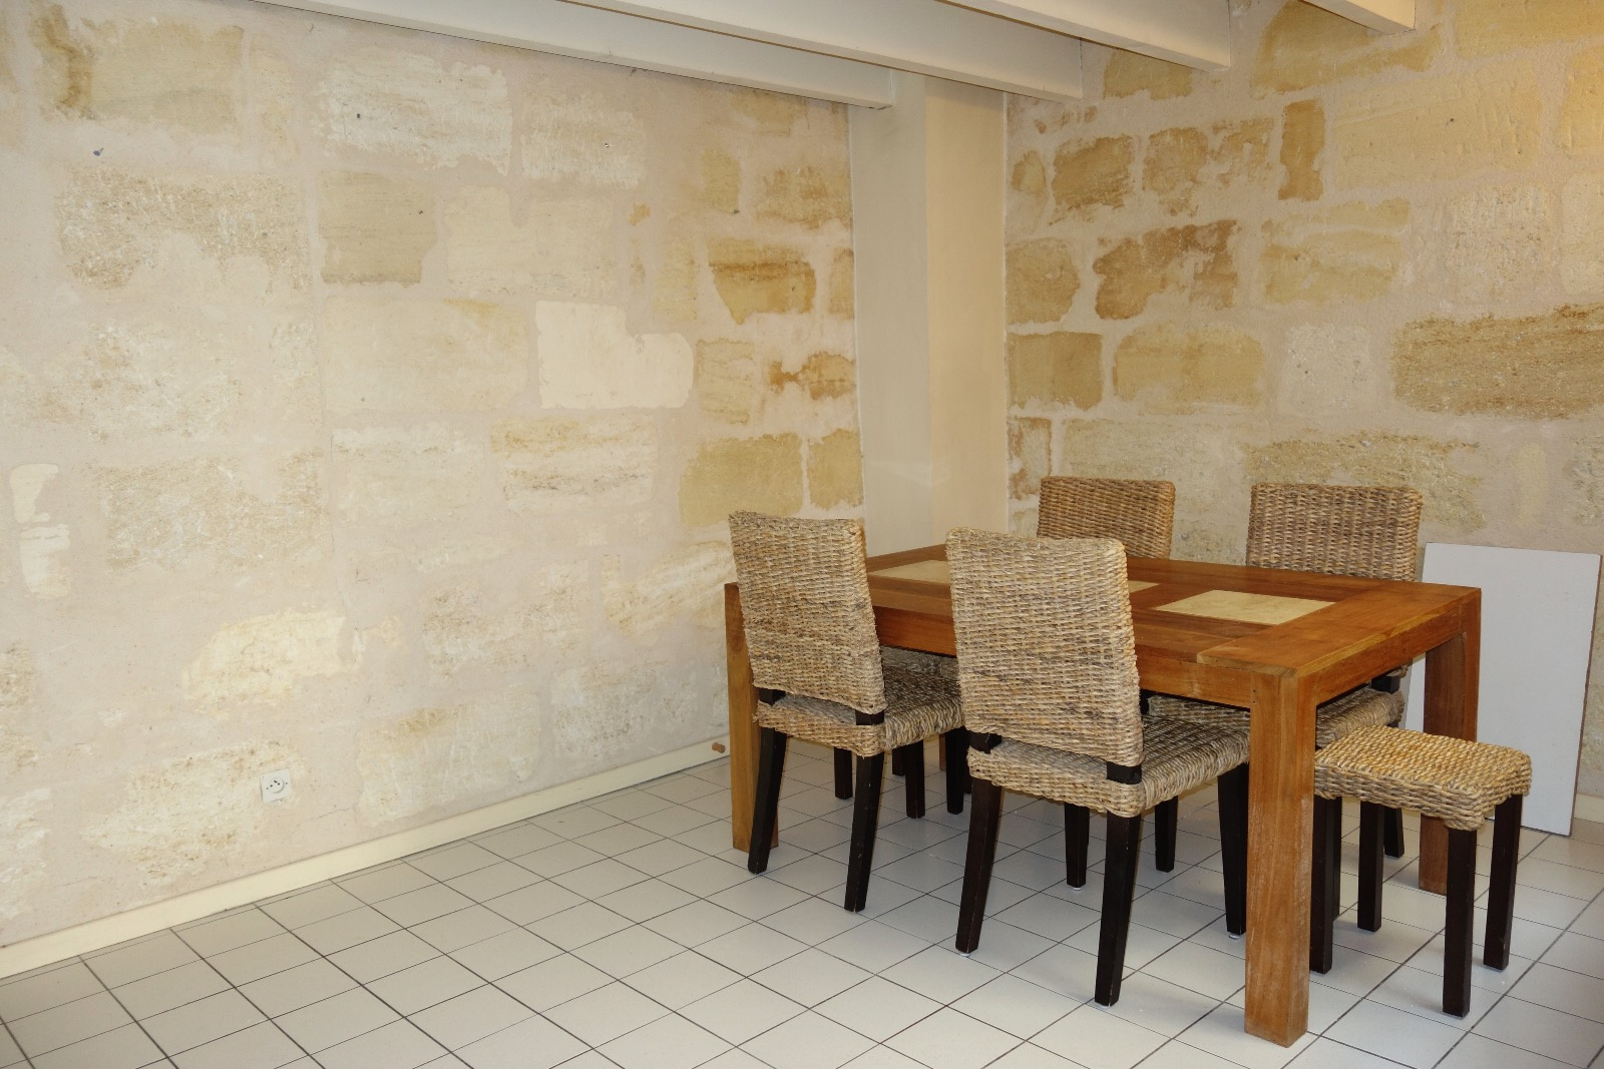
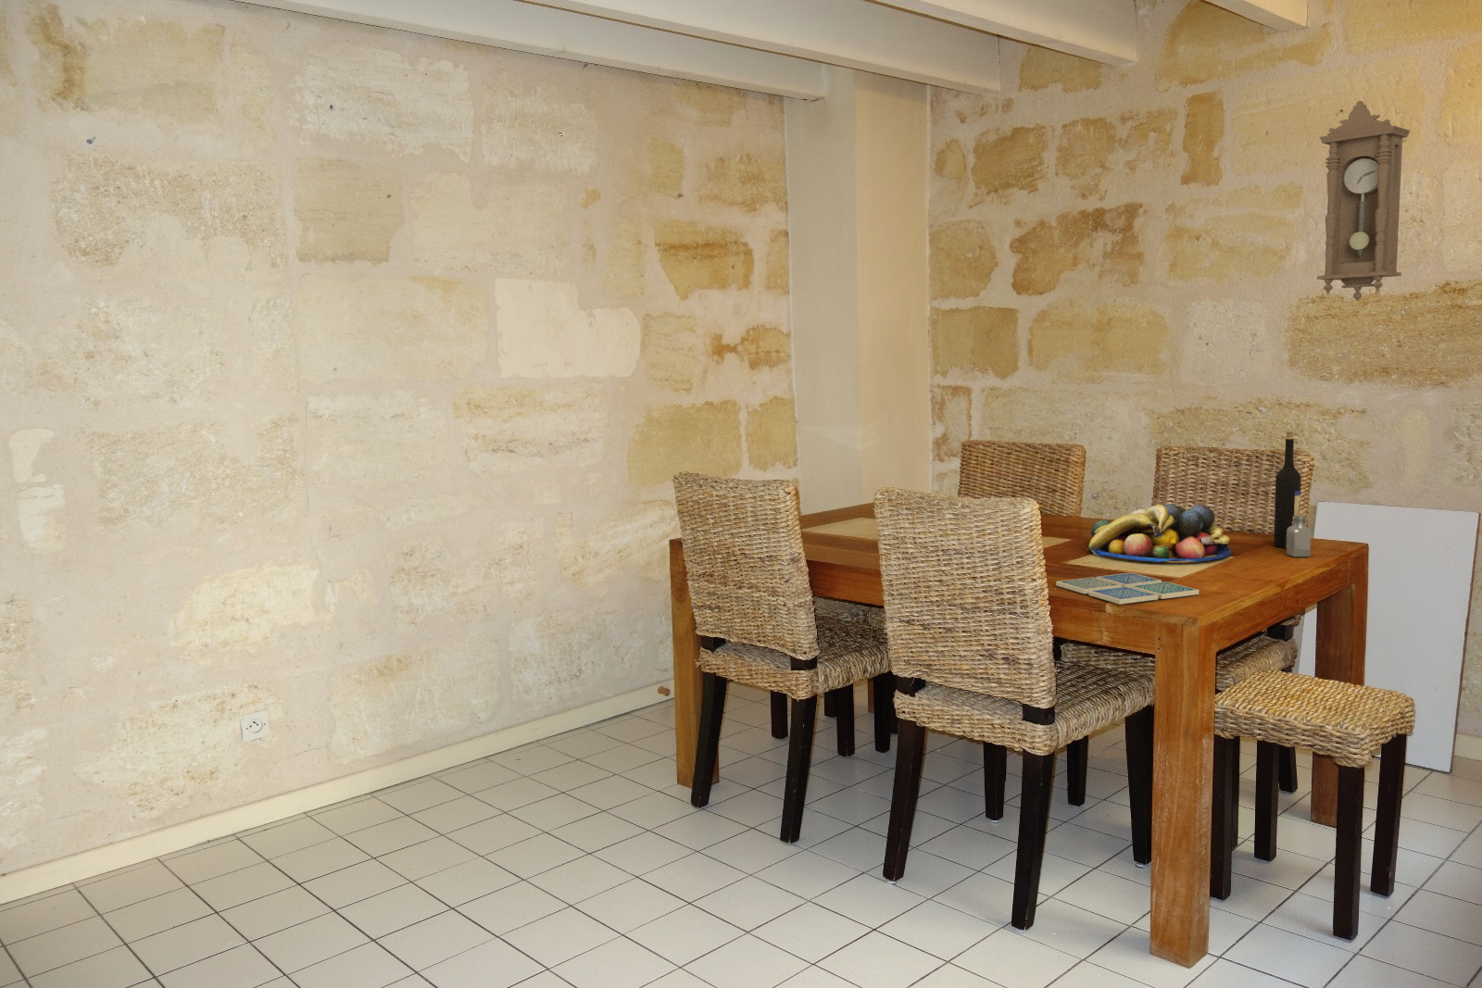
+ wine bottle [1272,430,1302,549]
+ saltshaker [1286,515,1311,558]
+ fruit bowl [1086,504,1233,563]
+ pendulum clock [1317,100,1411,302]
+ drink coaster [1055,572,1200,605]
